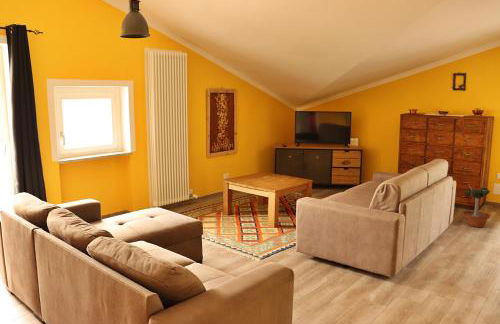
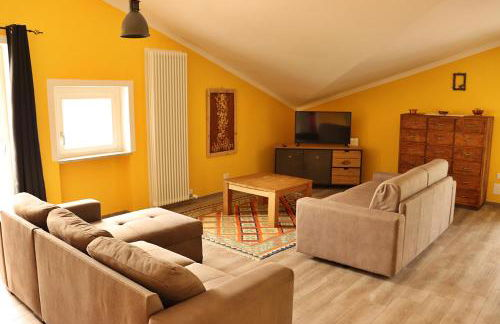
- potted tree [461,184,492,228]
